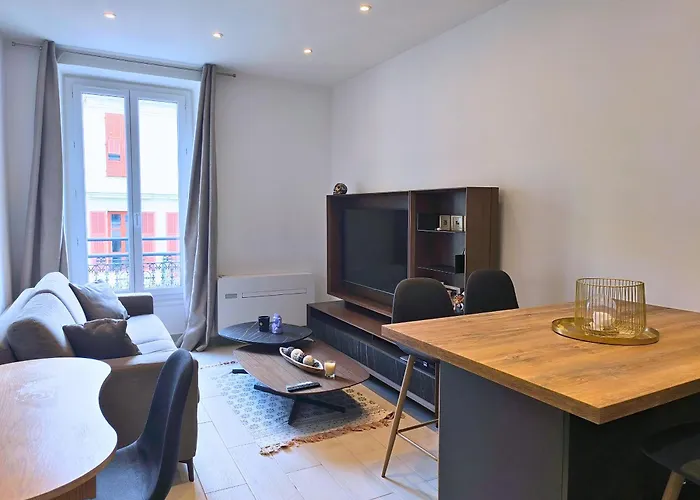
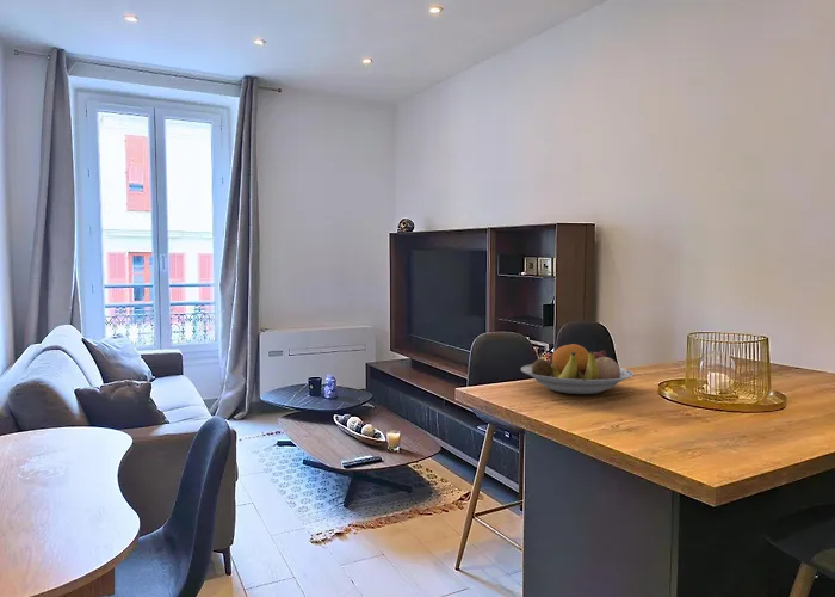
+ fruit bowl [520,343,635,395]
